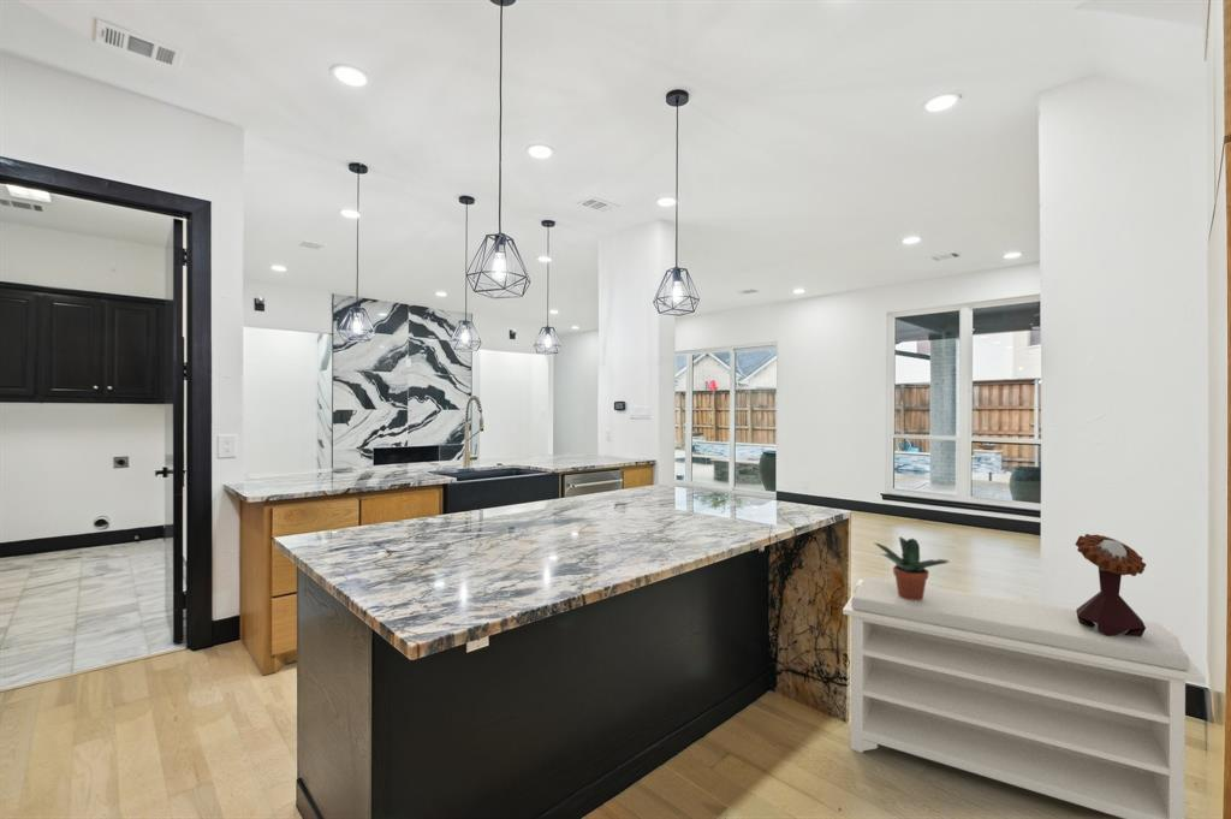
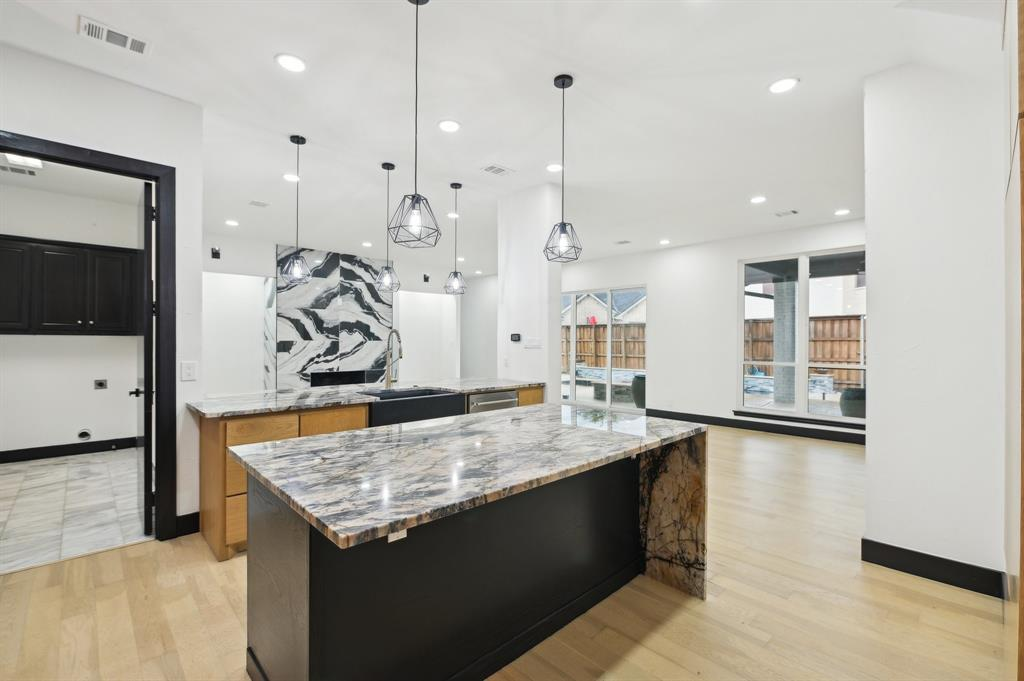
- potted plant [873,535,952,601]
- bench [842,576,1206,819]
- mushroom [1075,533,1147,637]
